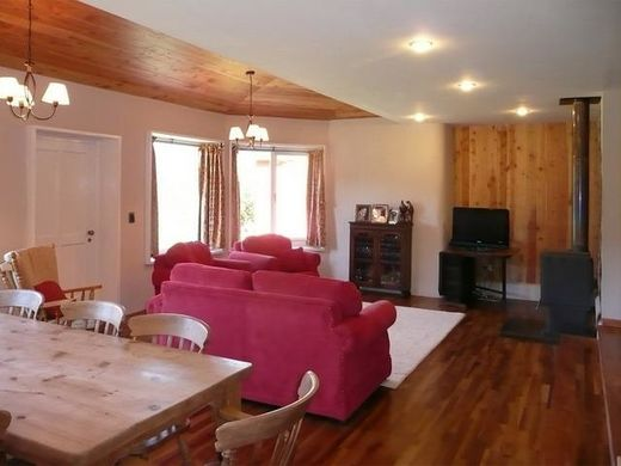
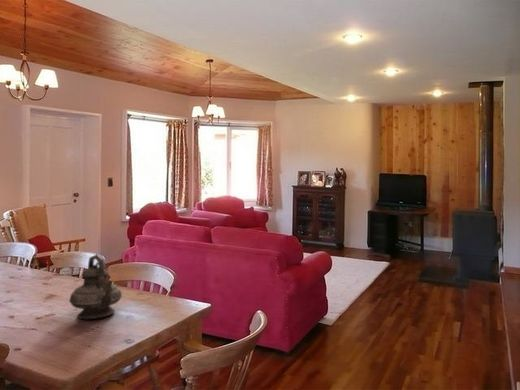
+ teapot [68,253,123,321]
